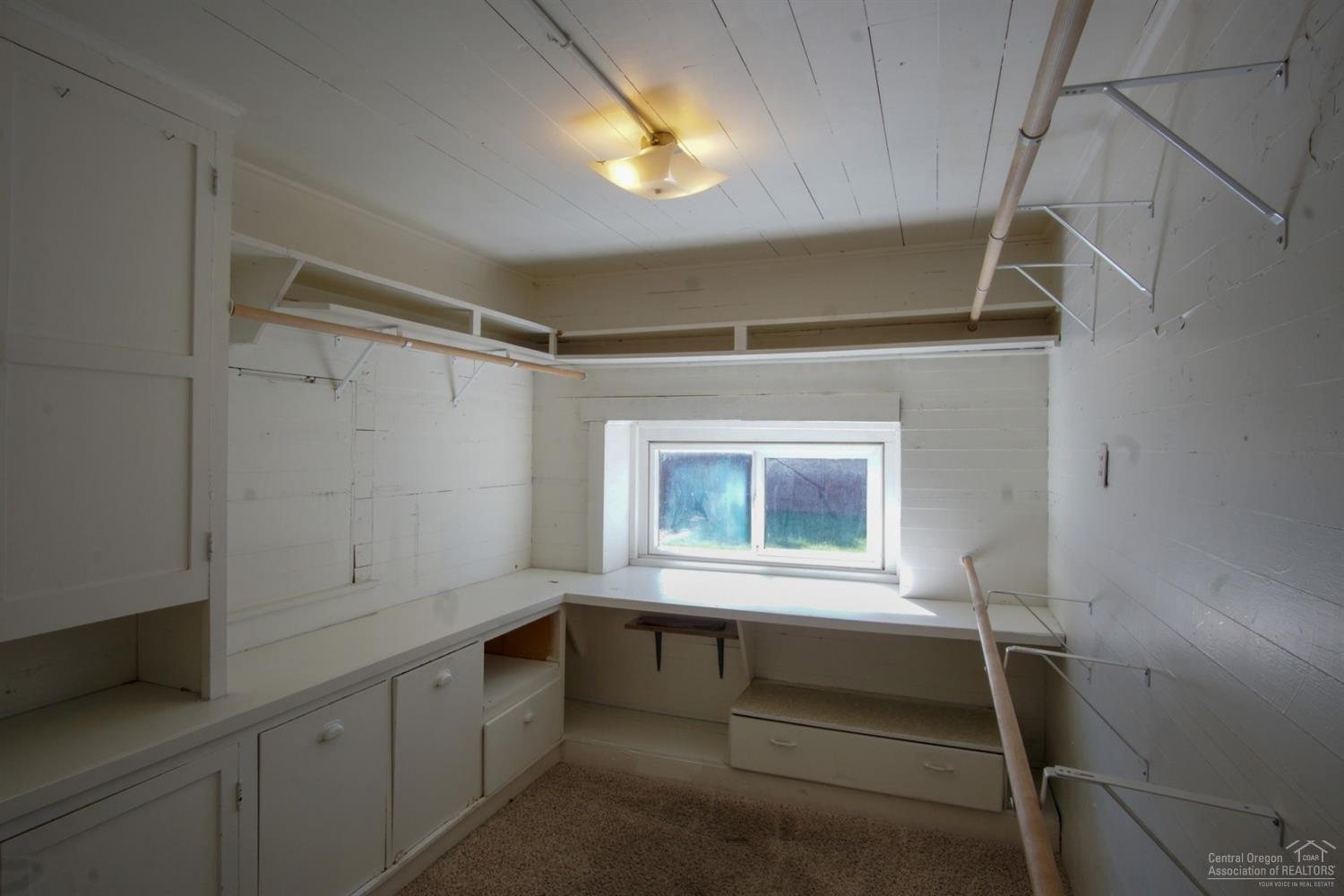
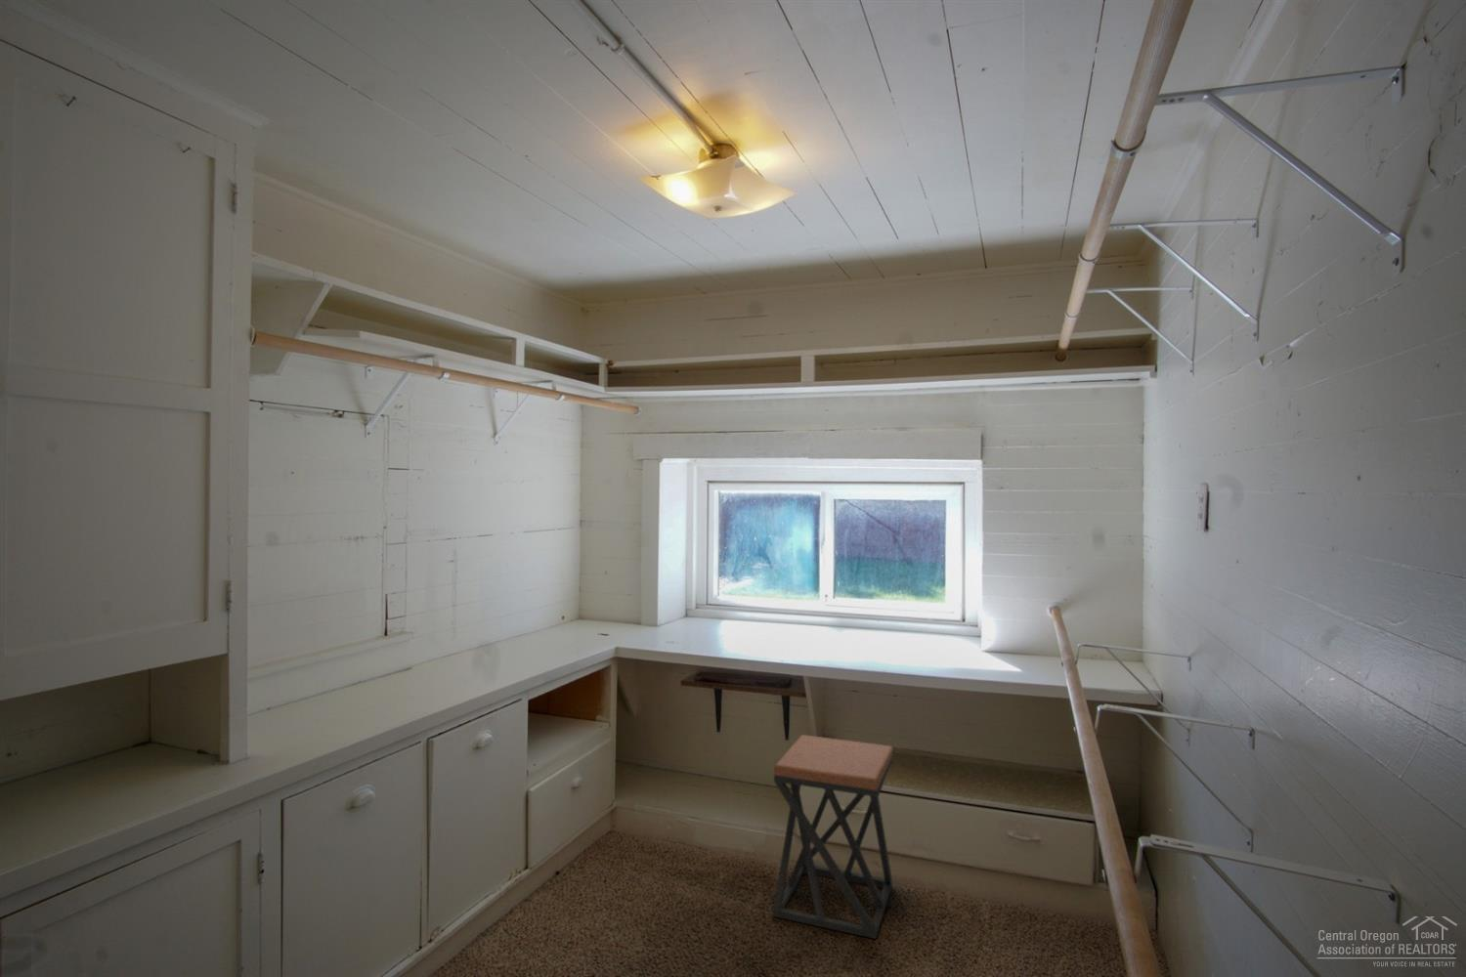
+ stool [772,734,894,940]
